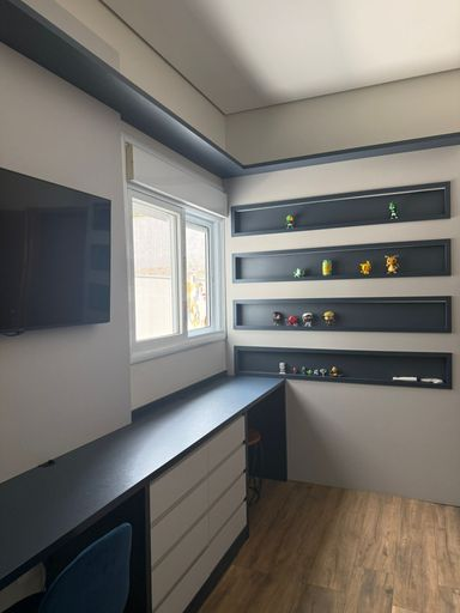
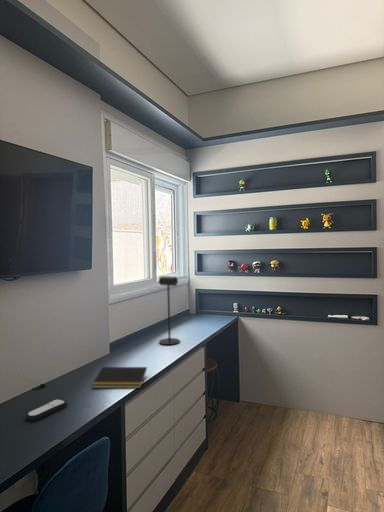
+ notepad [91,366,148,389]
+ desk lamp [158,275,181,346]
+ remote control [24,398,68,422]
